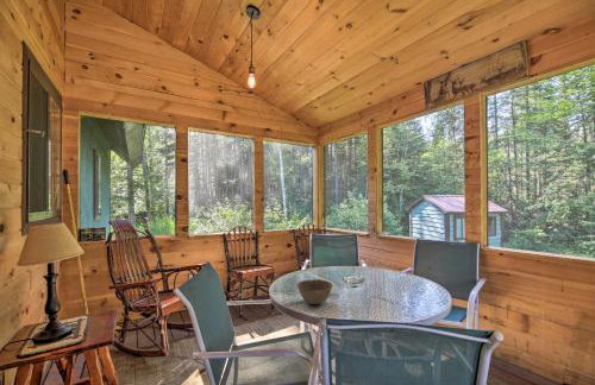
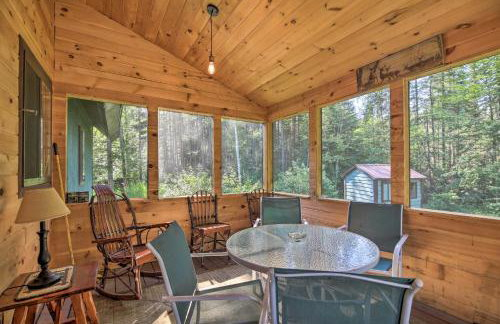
- bowl [295,278,334,305]
